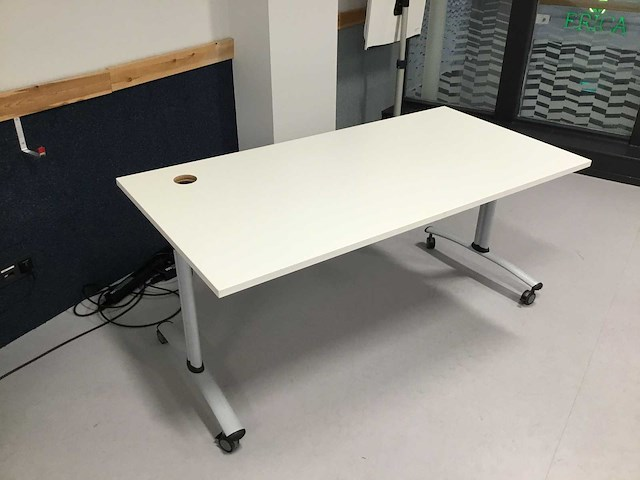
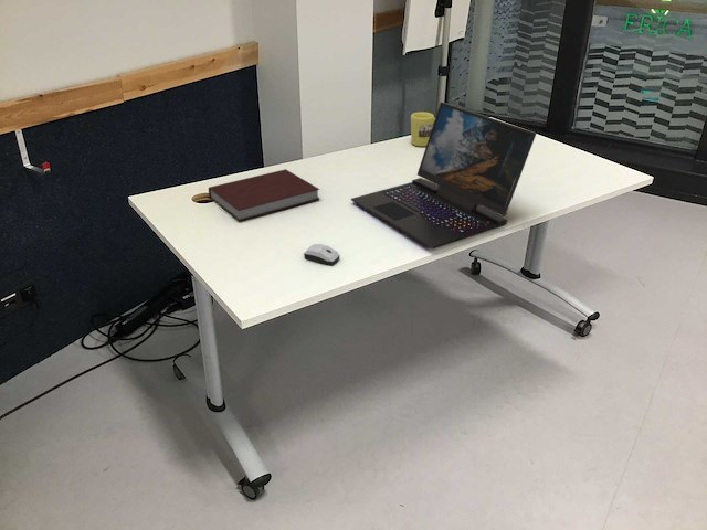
+ computer mouse [303,243,340,266]
+ laptop [350,100,538,250]
+ notebook [208,169,320,222]
+ mug [410,112,435,147]
